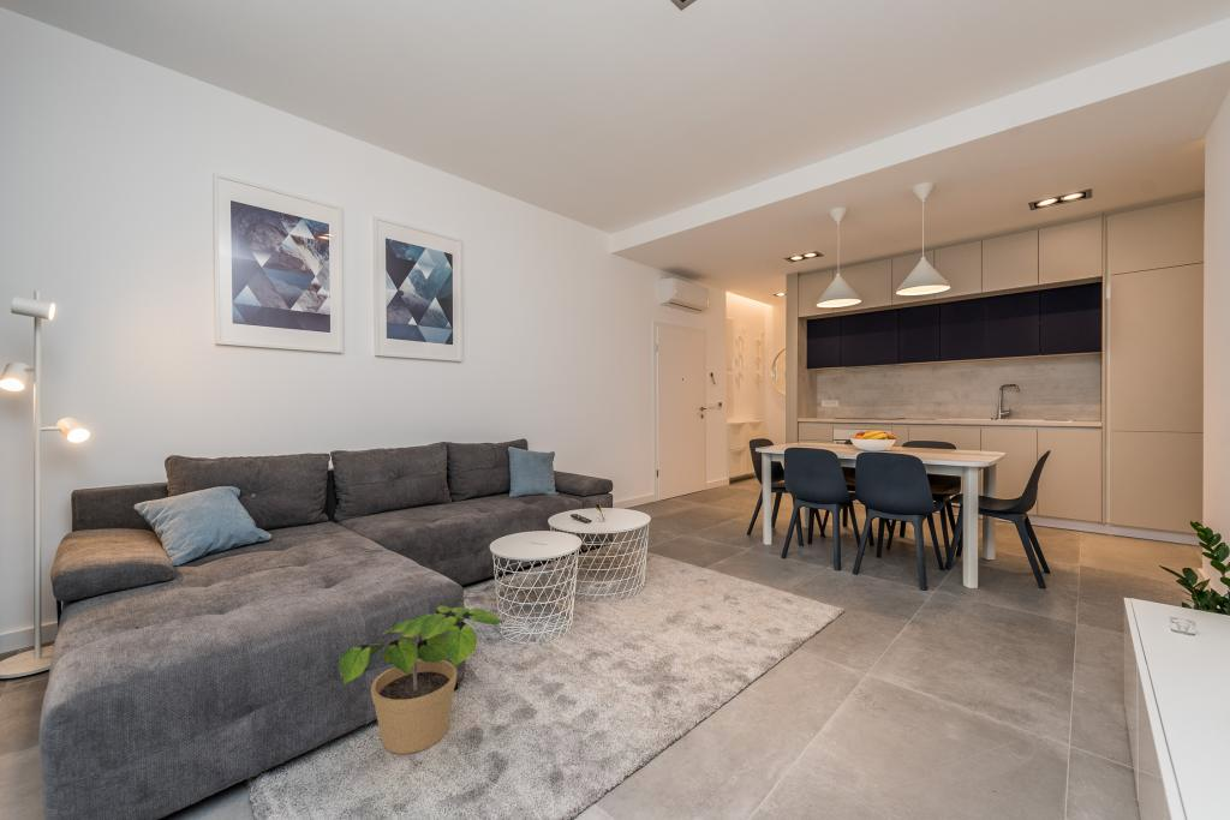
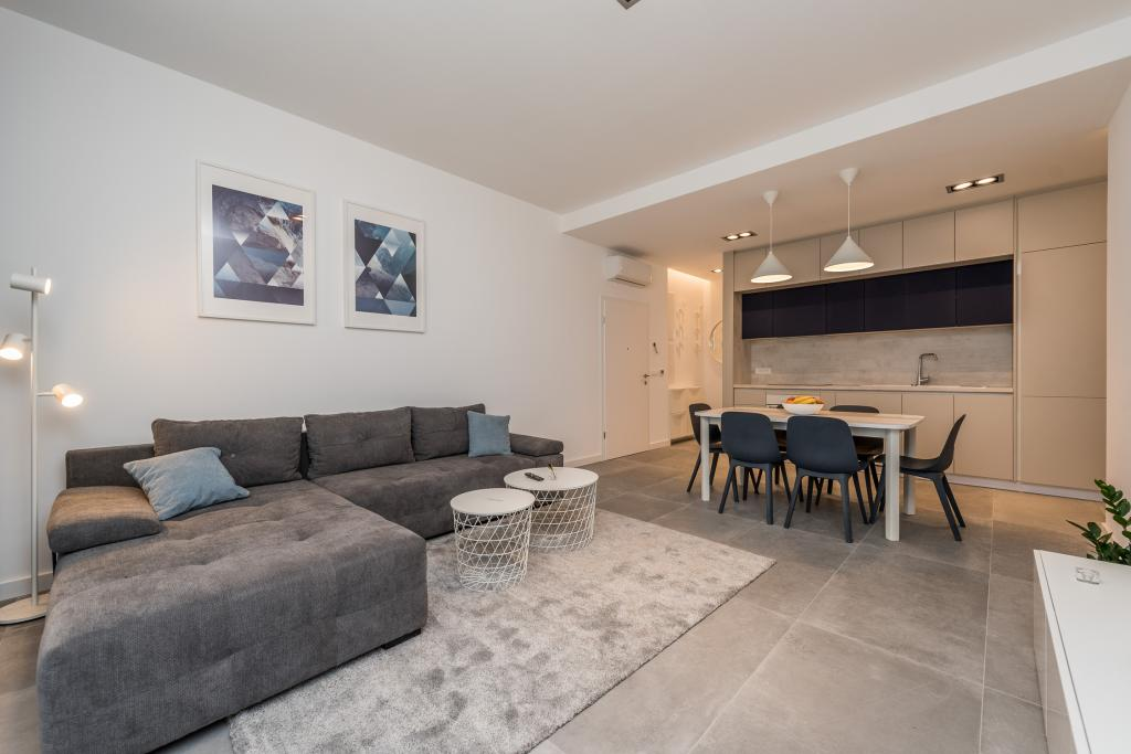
- potted plant [338,604,504,755]
